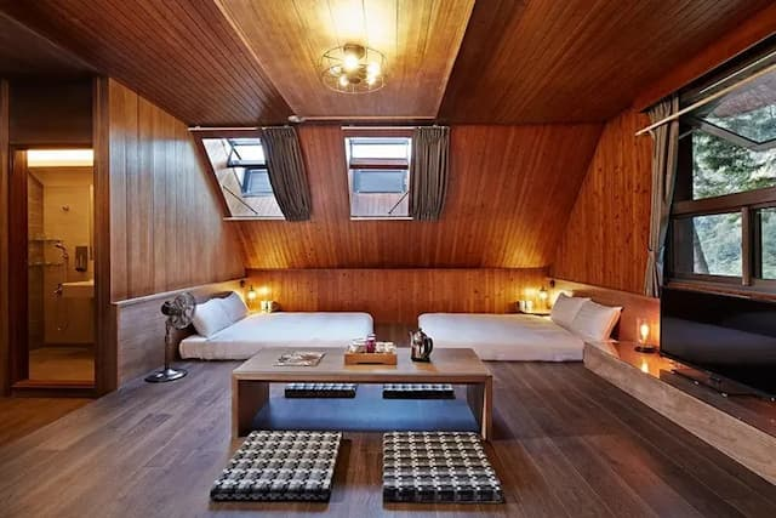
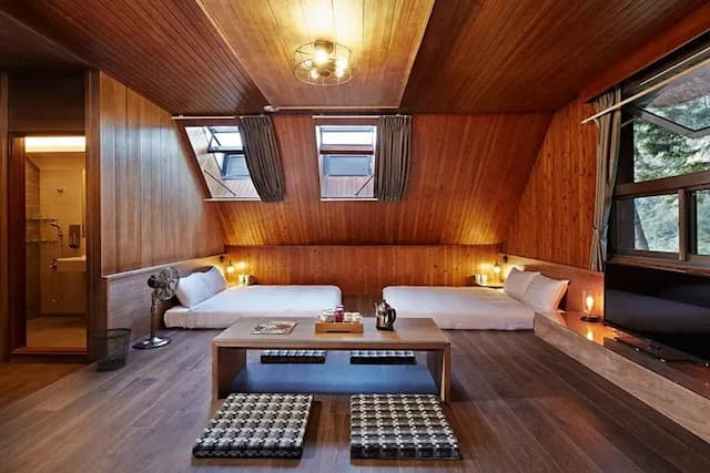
+ wastebasket [90,327,133,372]
